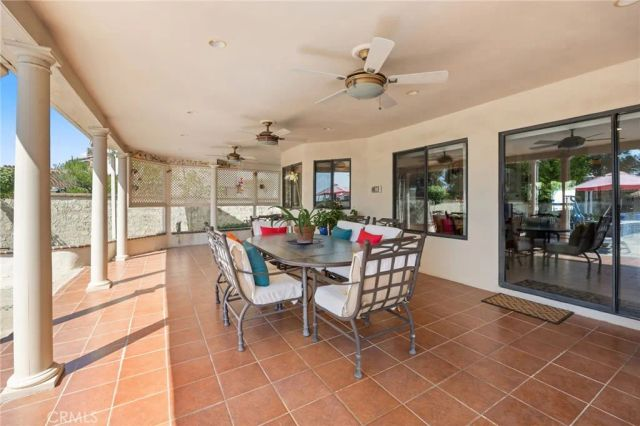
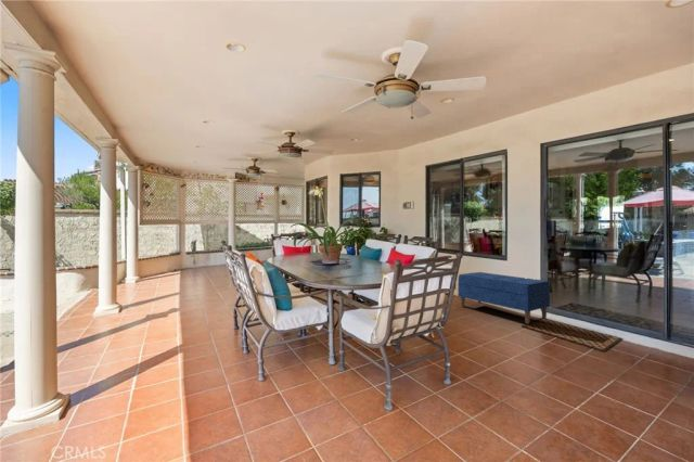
+ bench [457,271,551,325]
